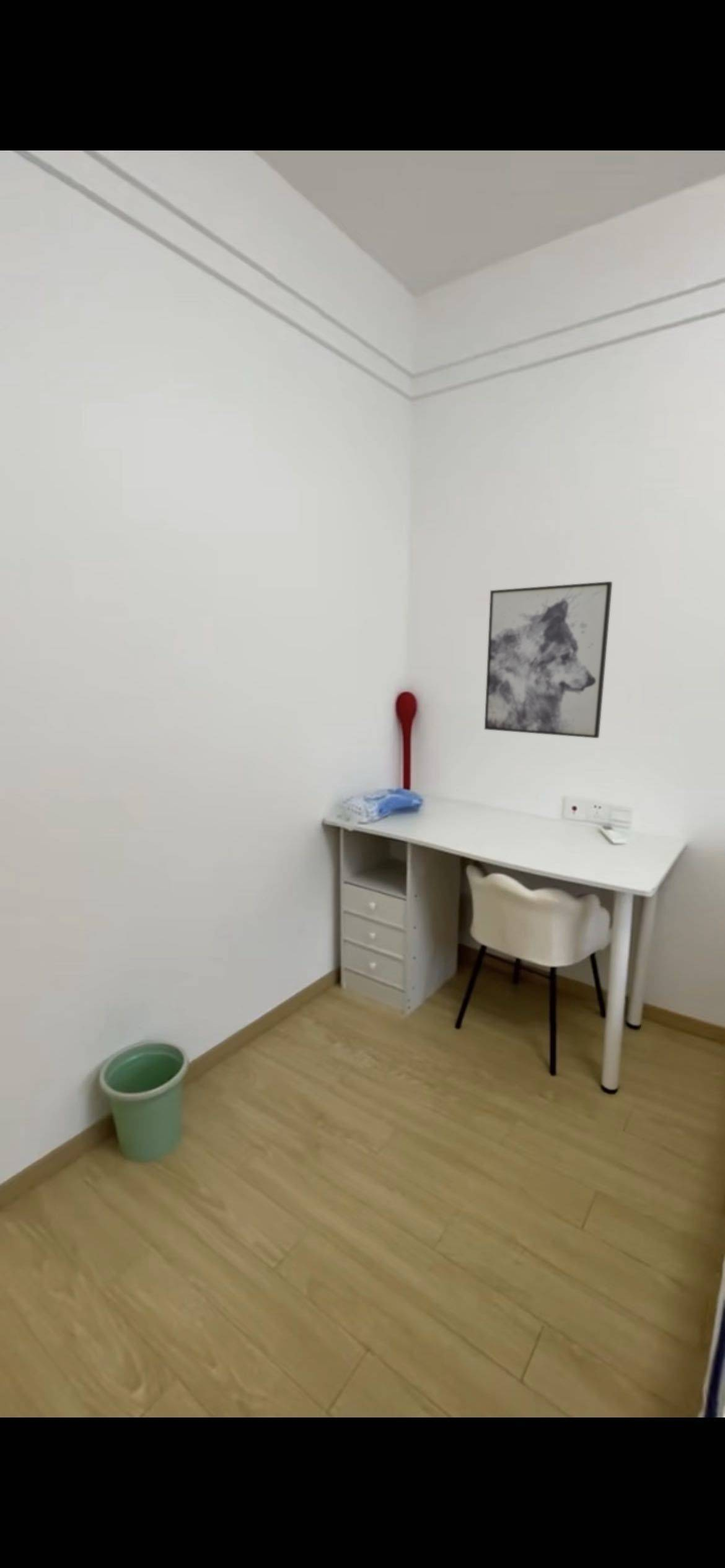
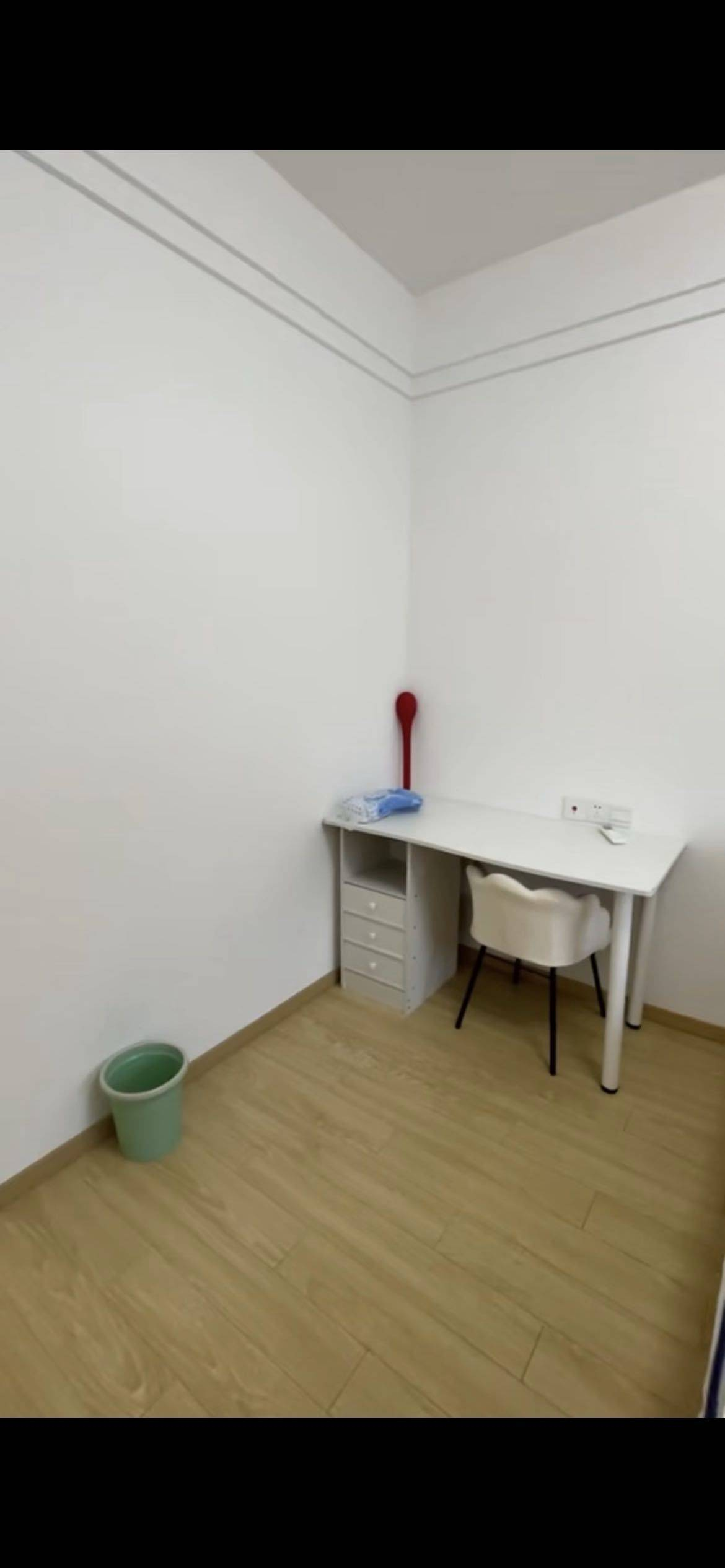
- wall art [484,581,613,739]
